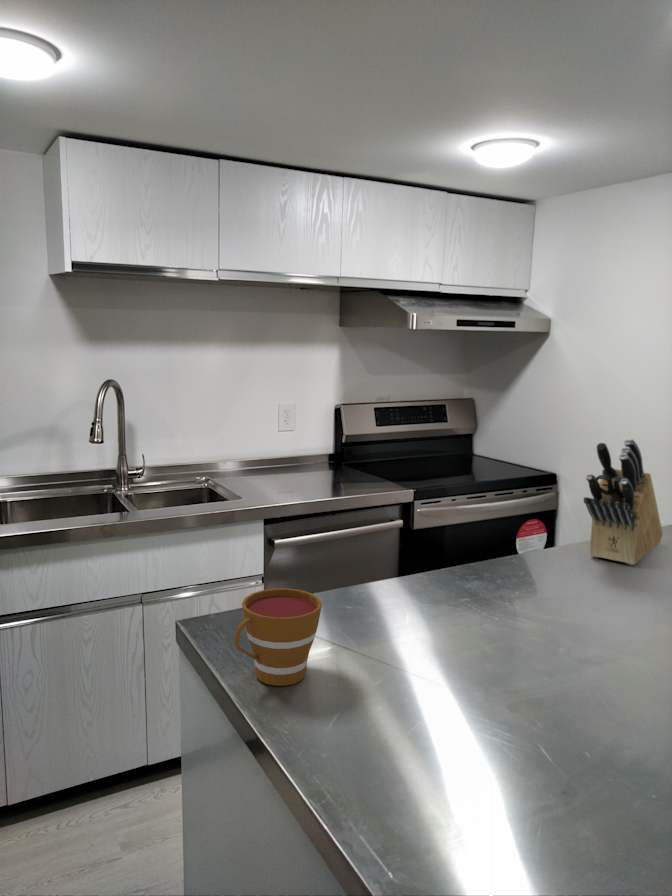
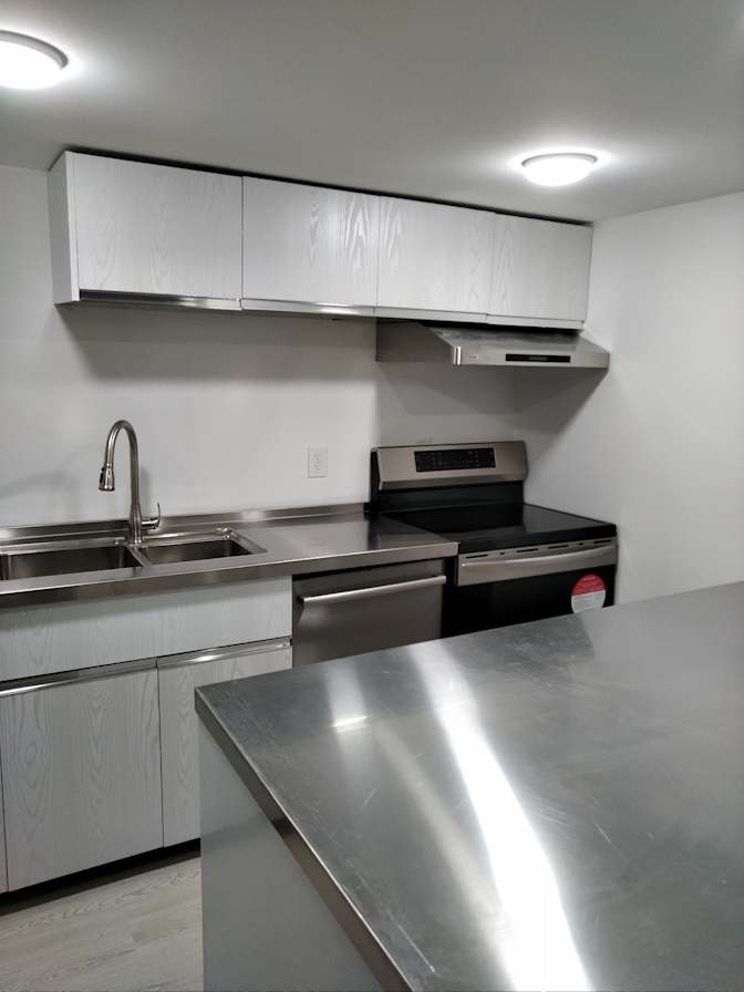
- knife block [583,438,664,566]
- cup [234,588,323,687]
